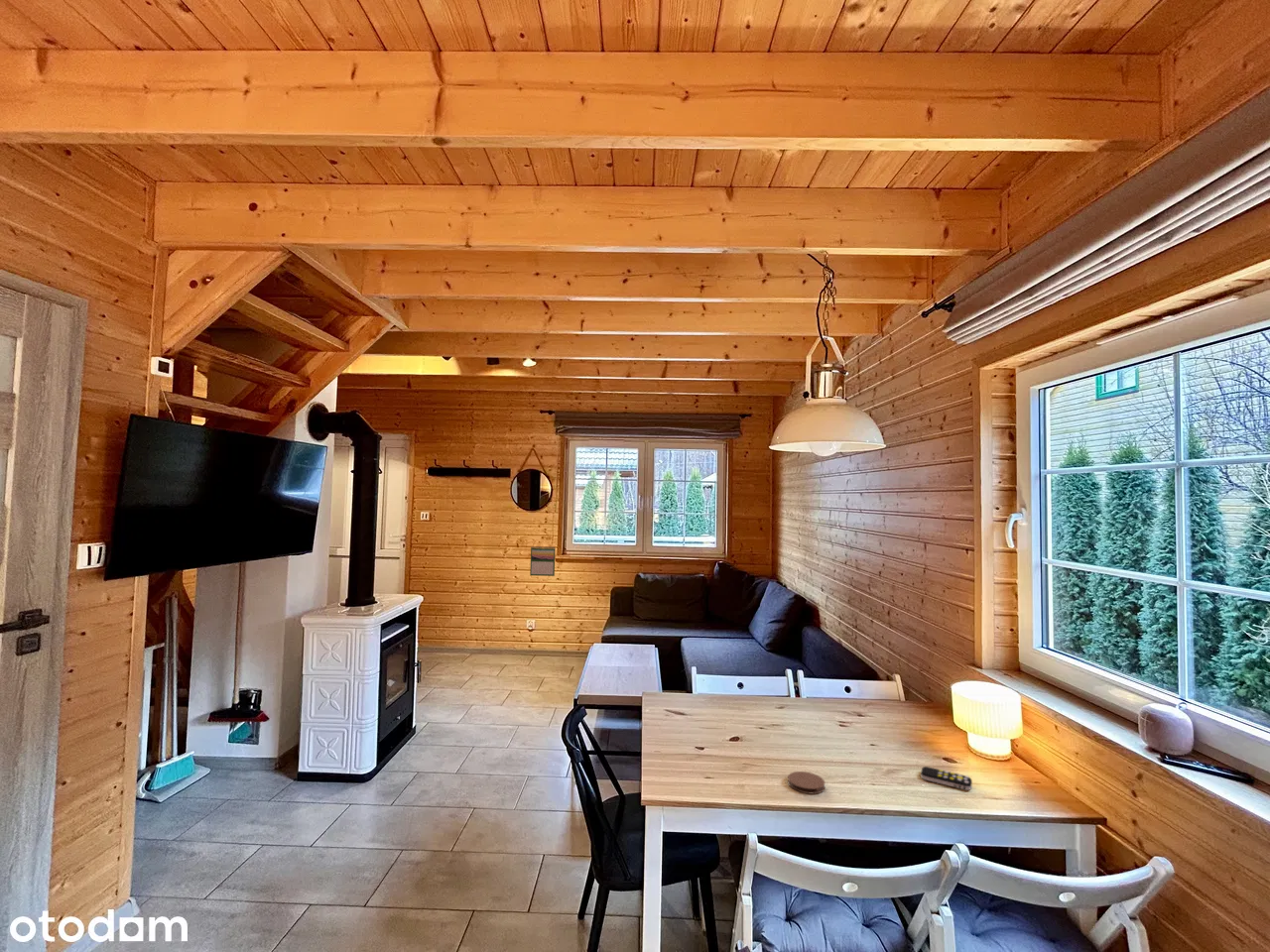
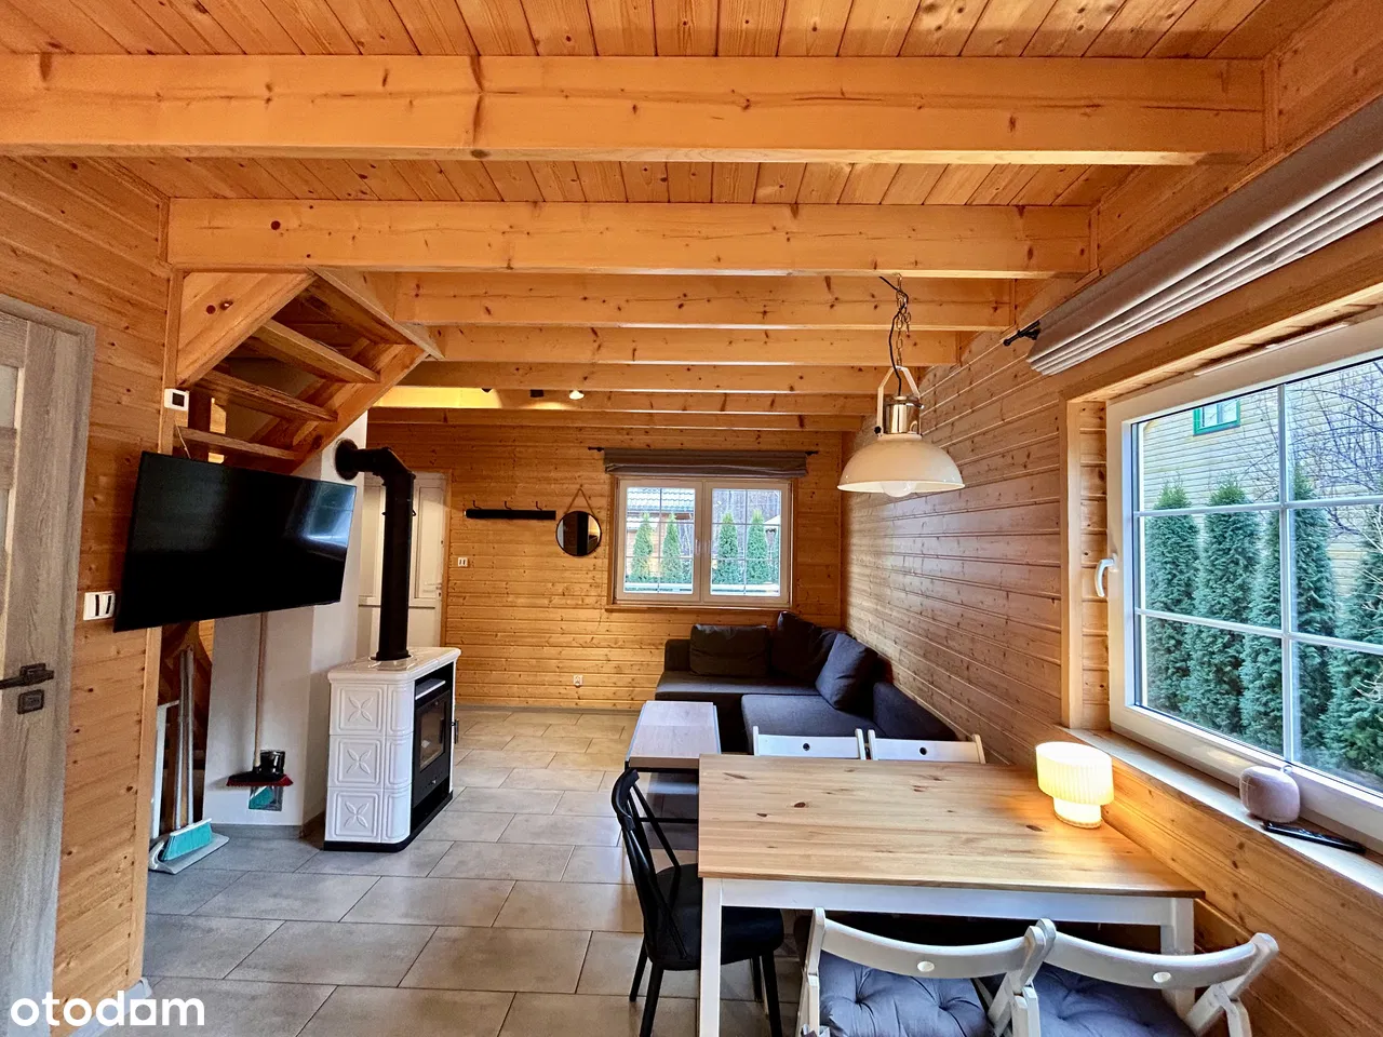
- remote control [920,766,973,791]
- calendar [529,545,557,577]
- coaster [787,771,826,795]
